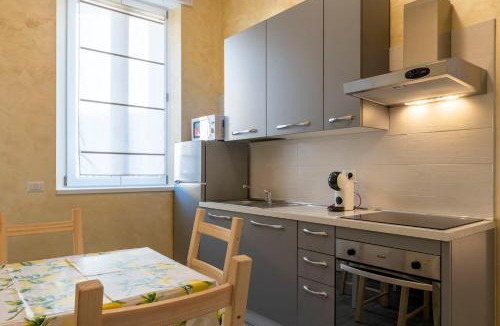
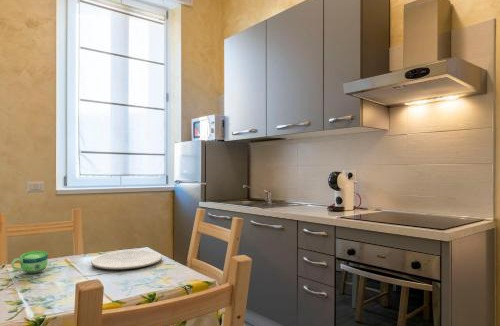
+ plate [90,249,163,270]
+ cup [10,250,49,275]
